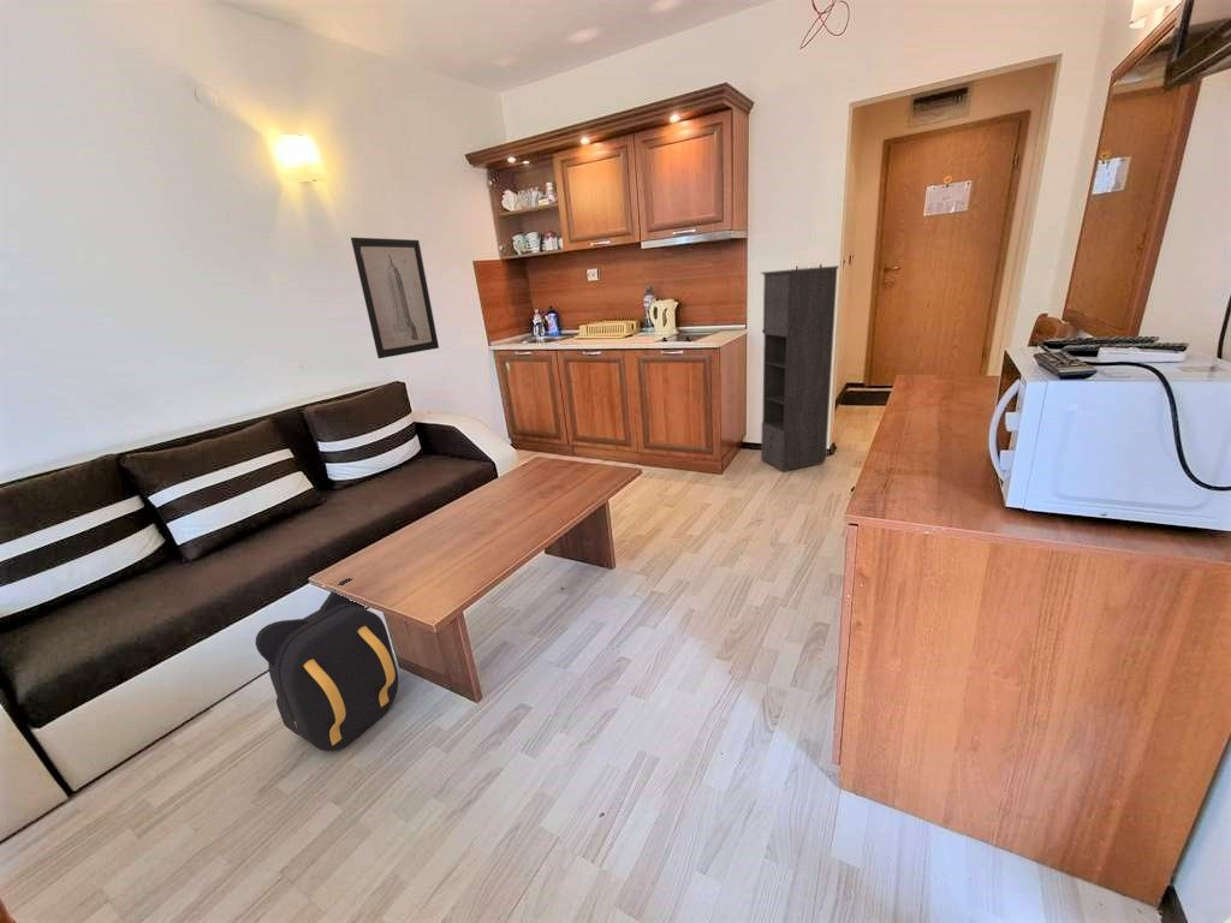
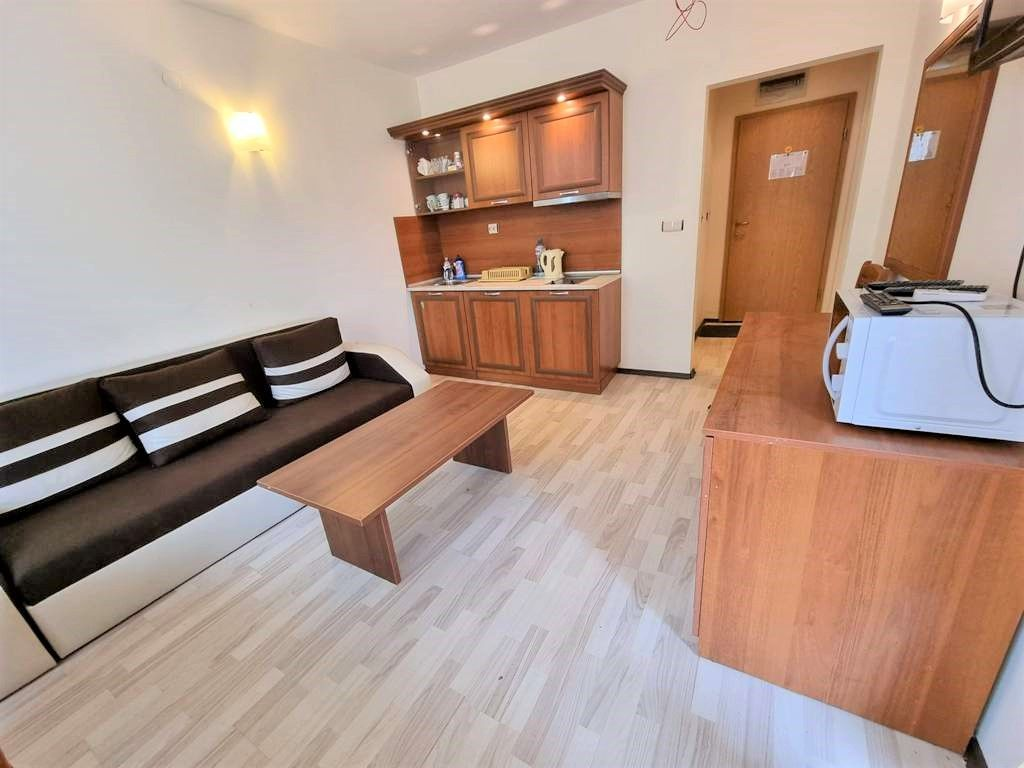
- wall art [350,237,440,359]
- storage cabinet [760,264,840,472]
- backpack [254,577,399,752]
